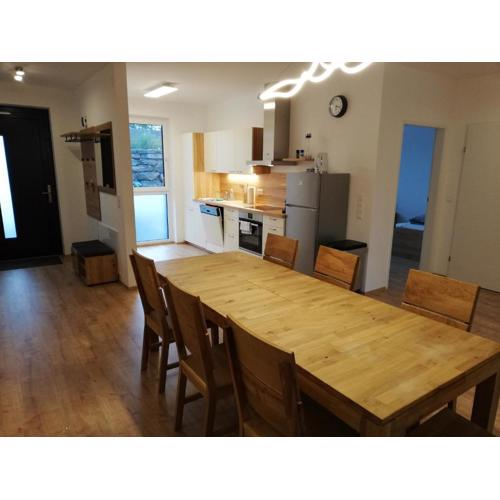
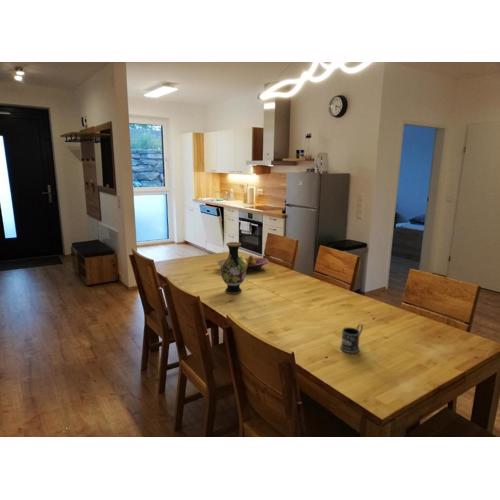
+ mug [339,323,364,354]
+ fruit bowl [217,254,269,272]
+ vase [220,241,247,295]
